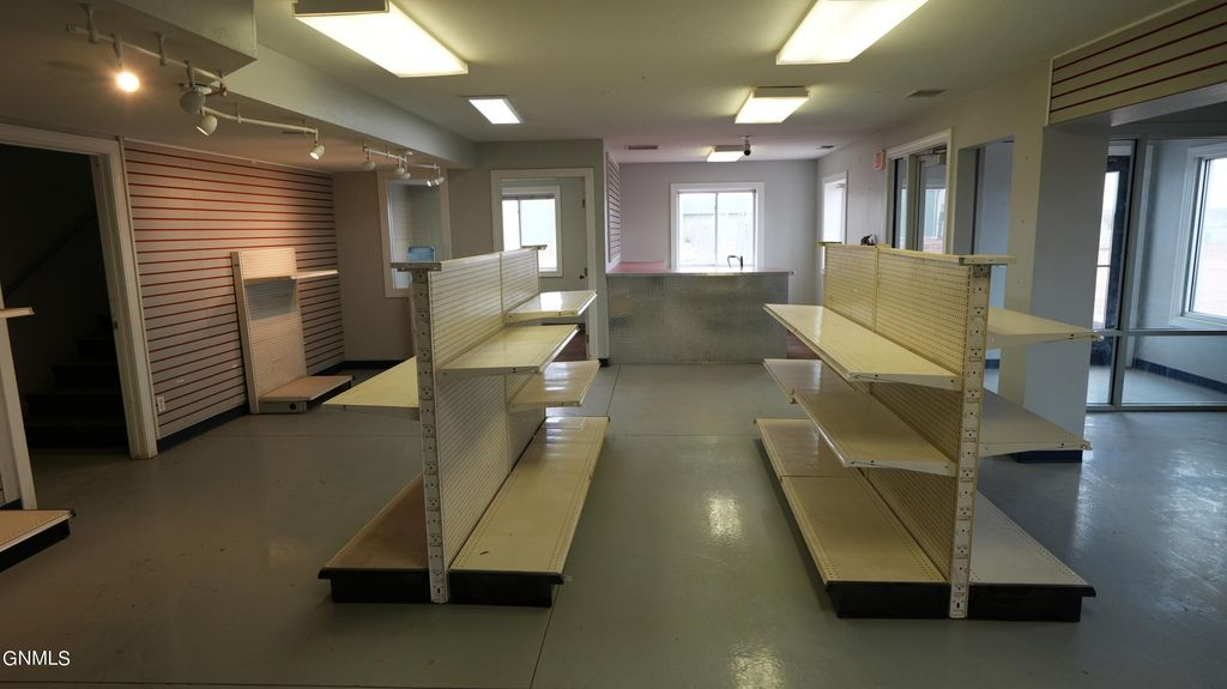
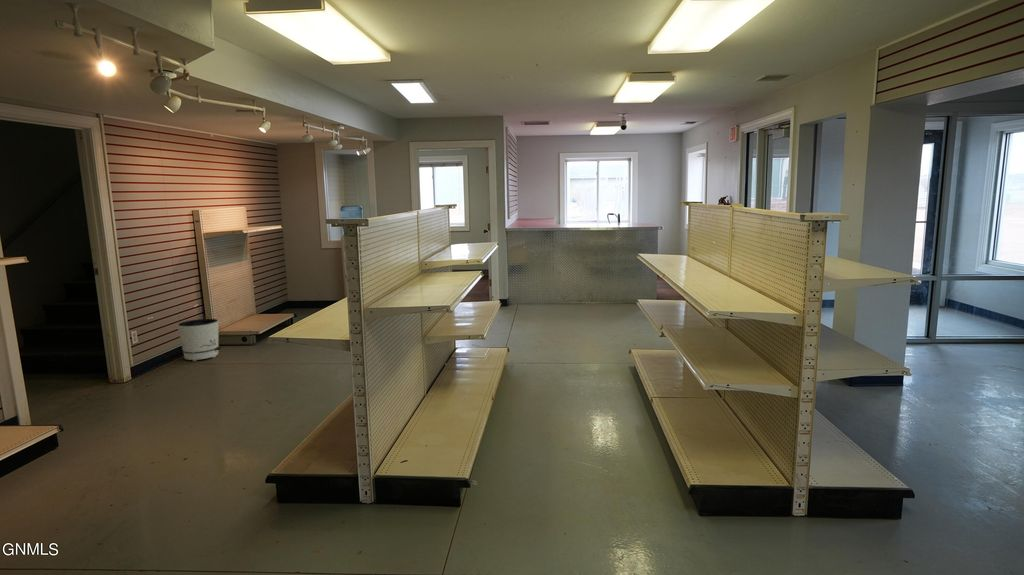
+ air purifier [176,318,222,362]
